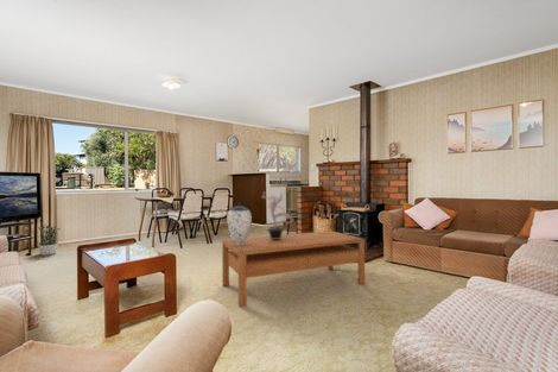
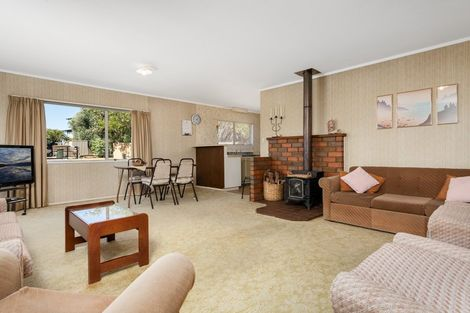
- decorative urn [226,202,253,246]
- potted plant [37,222,62,257]
- potted plant [261,191,294,239]
- coffee table [221,229,366,308]
